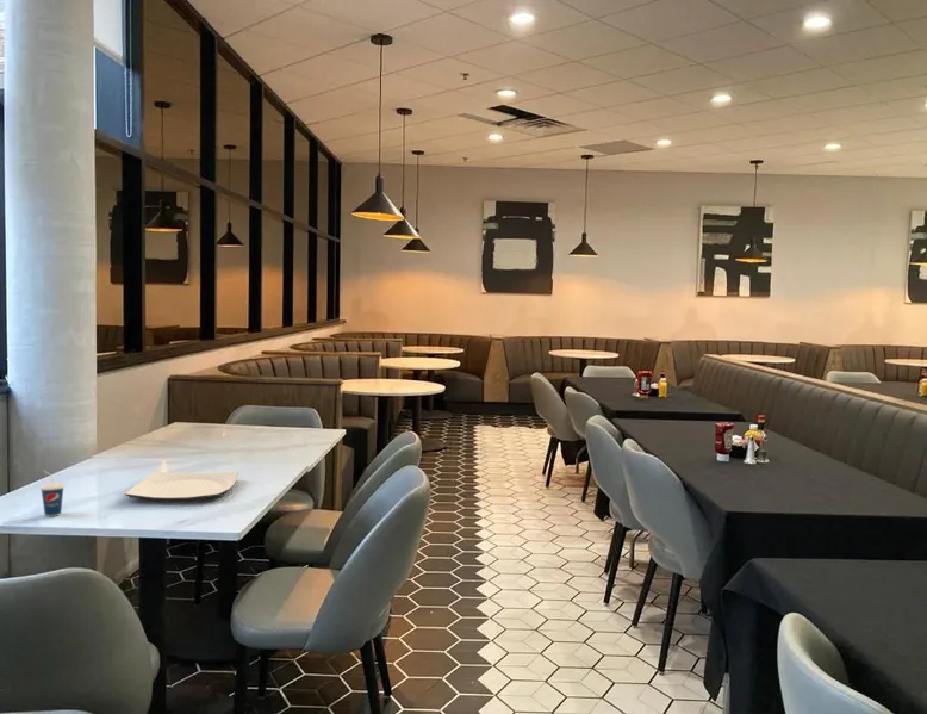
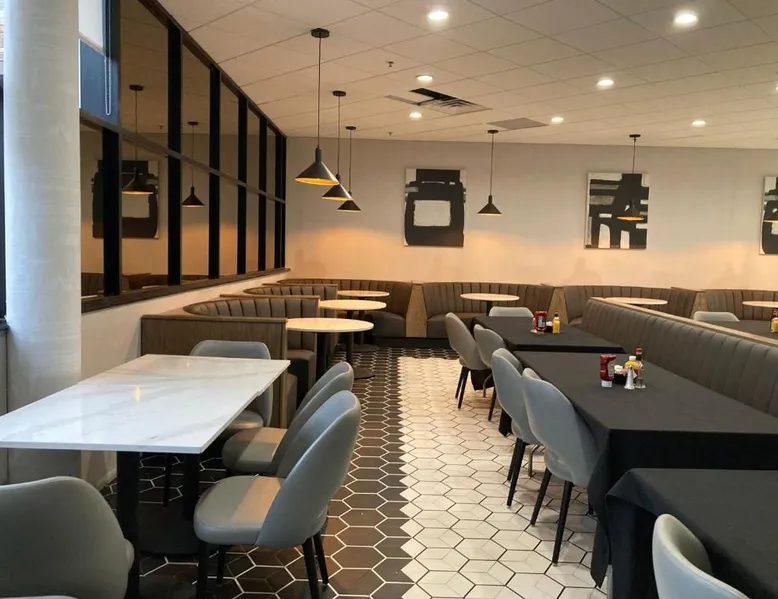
- plate [124,471,239,502]
- cup [39,470,66,517]
